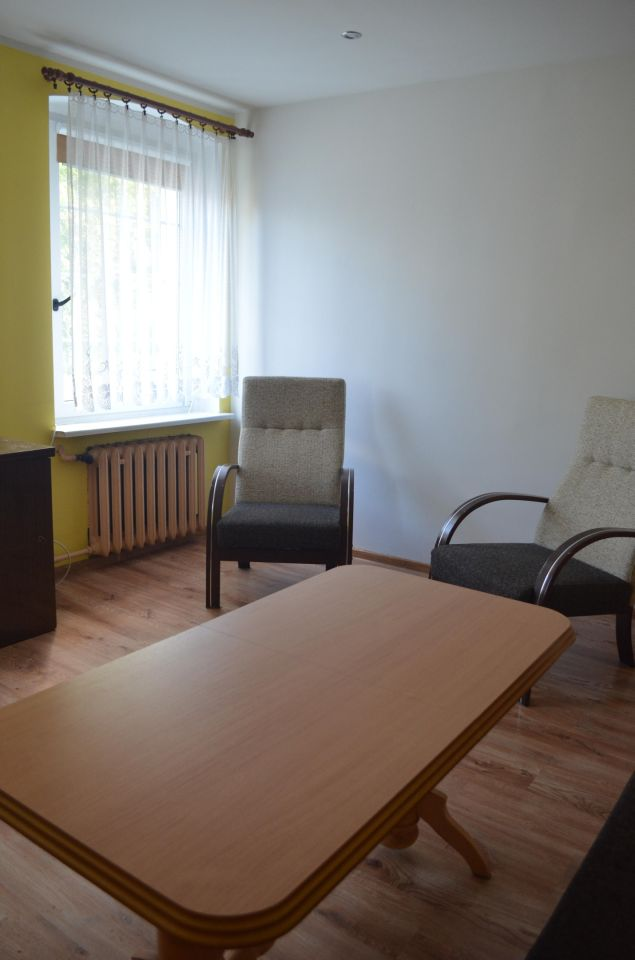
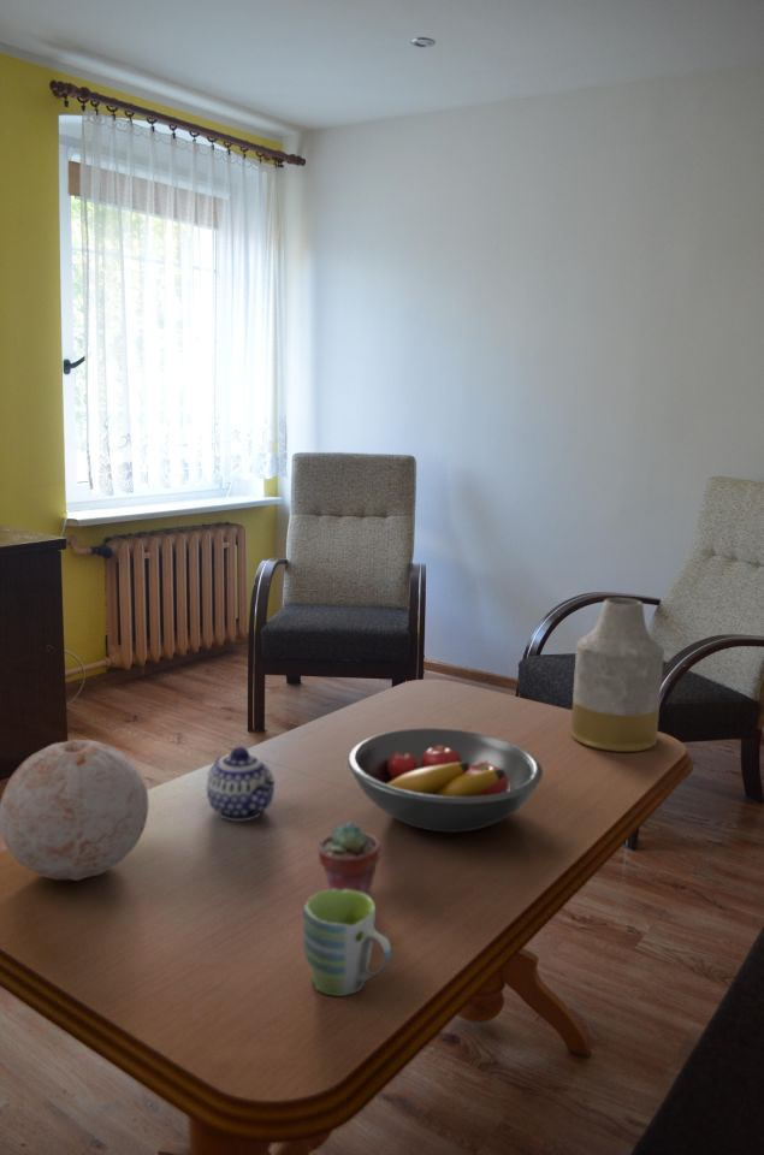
+ decorative ball [0,739,149,882]
+ mug [302,889,392,997]
+ potted succulent [318,822,381,899]
+ teapot [206,746,277,822]
+ fruit bowl [347,727,544,833]
+ vase [569,597,665,753]
